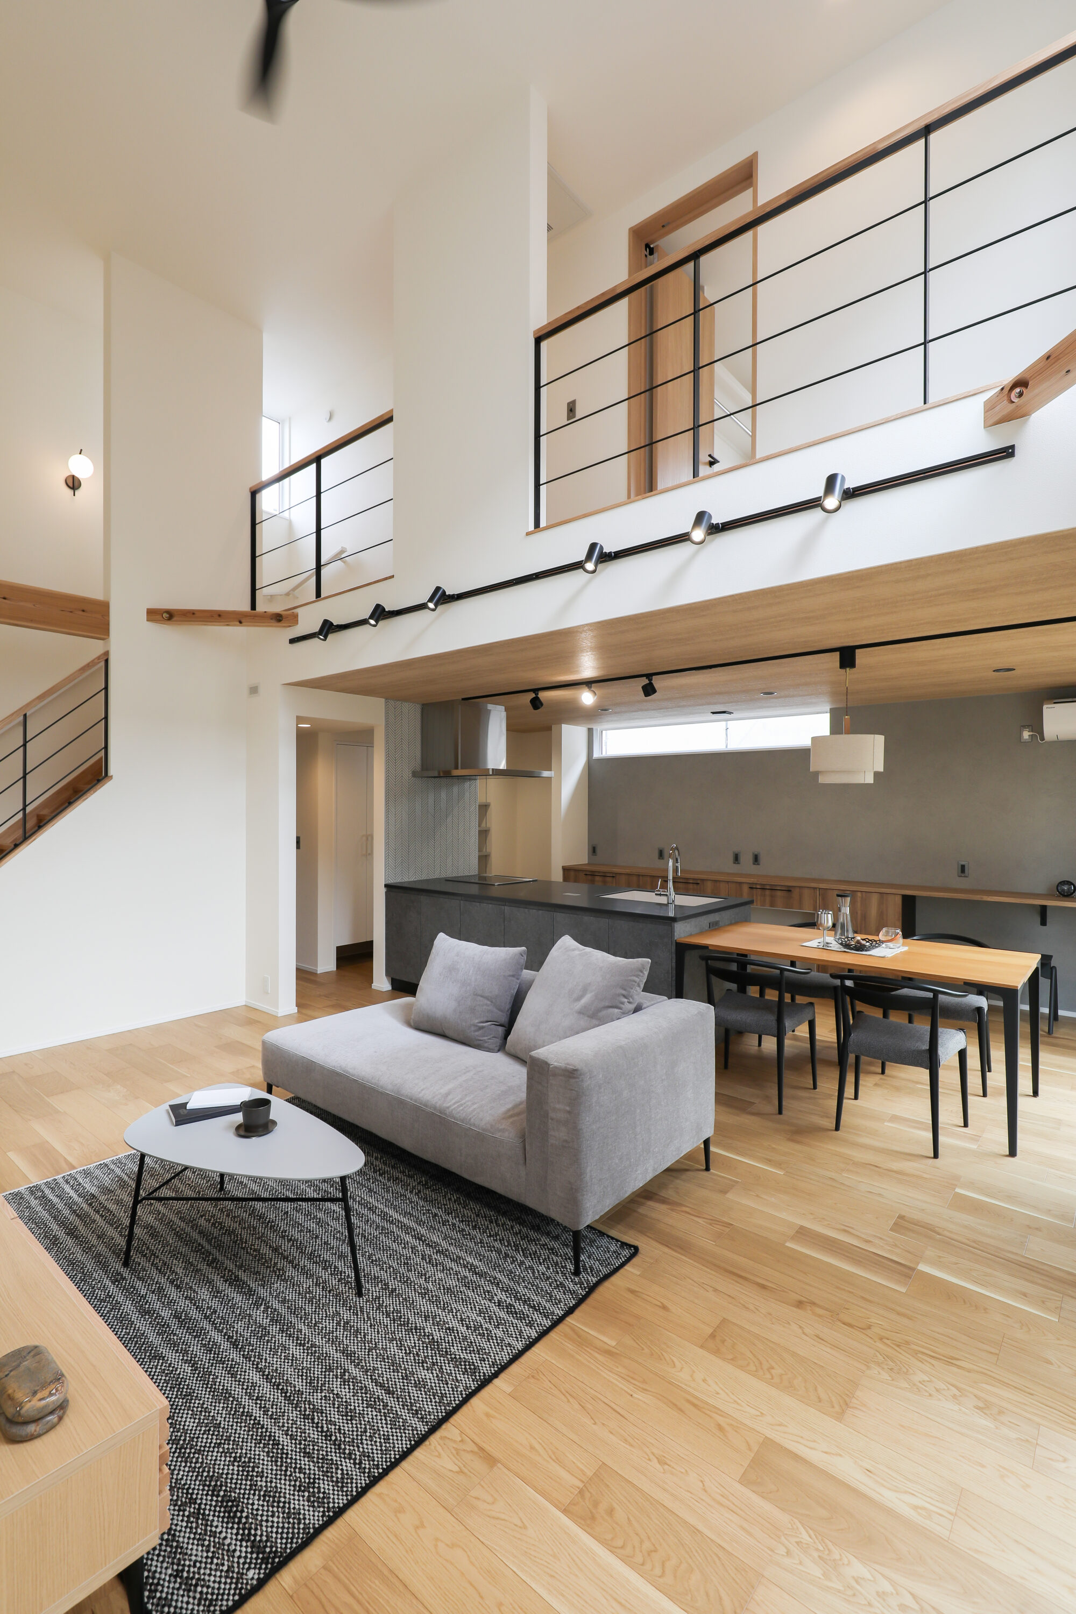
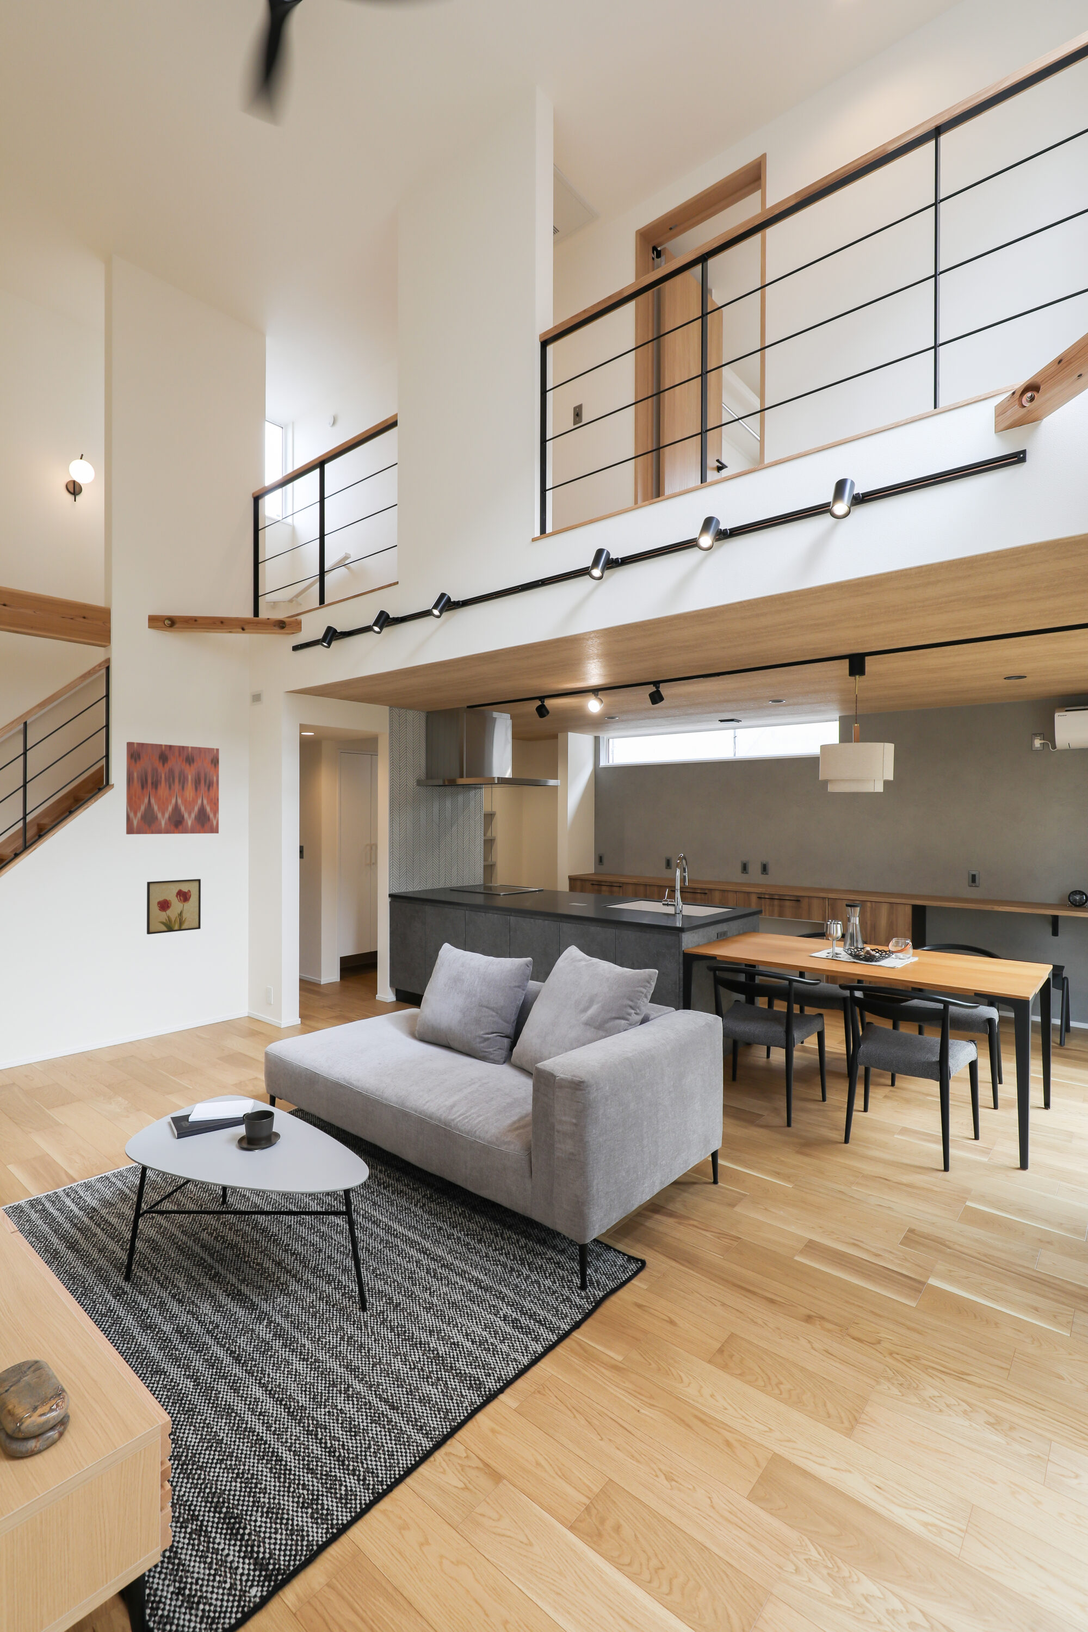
+ wall art [125,742,220,835]
+ wall art [147,879,202,935]
